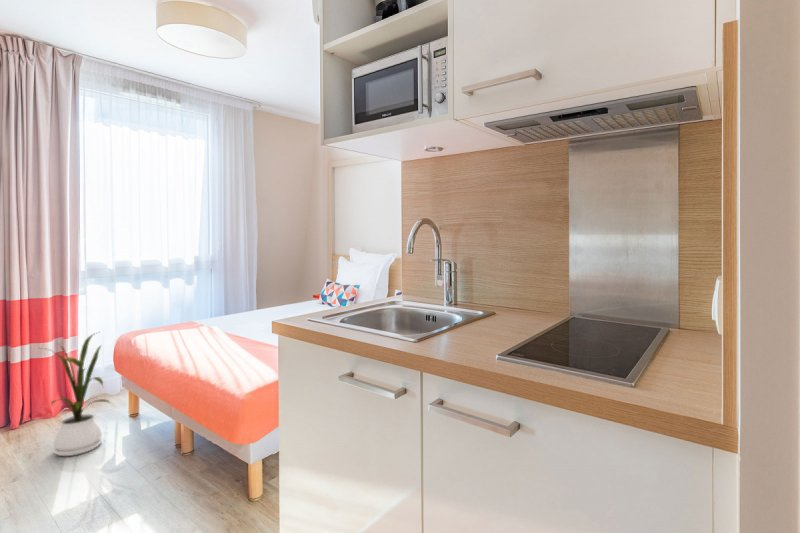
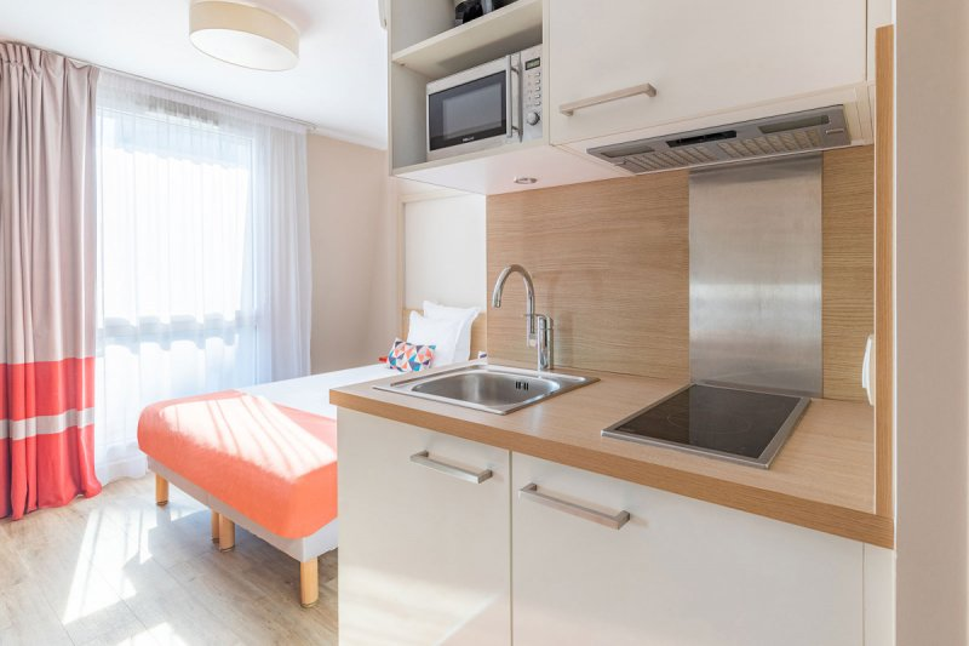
- house plant [39,331,112,457]
